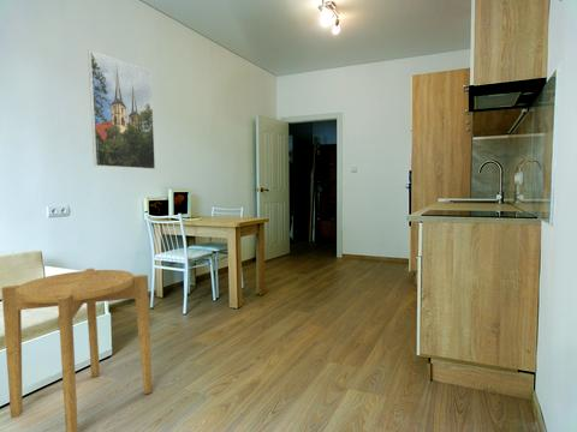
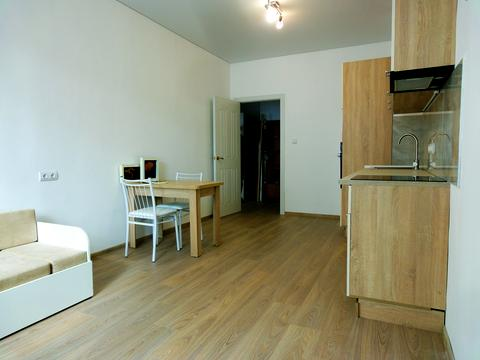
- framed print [87,49,156,170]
- side table [0,268,154,432]
